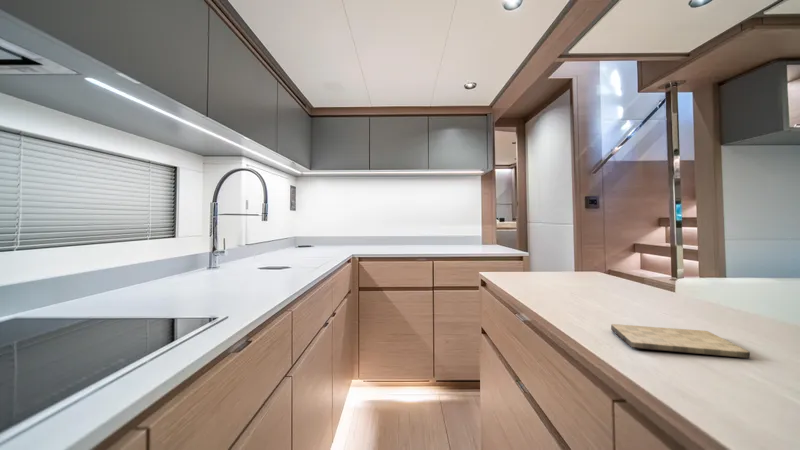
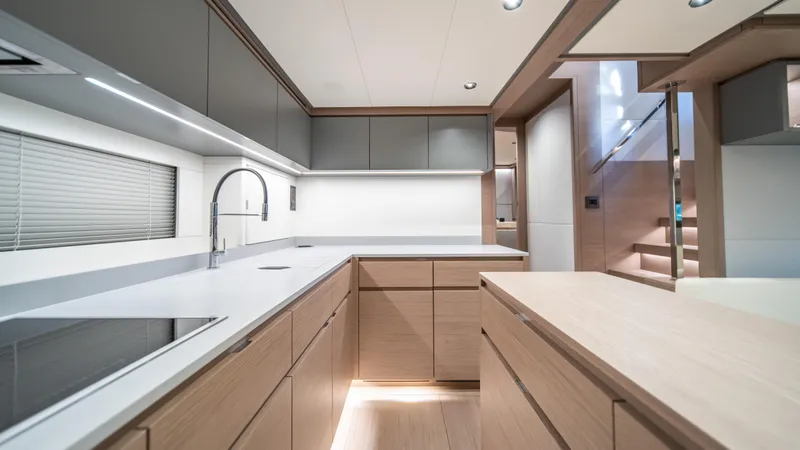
- cutting board [610,323,751,359]
